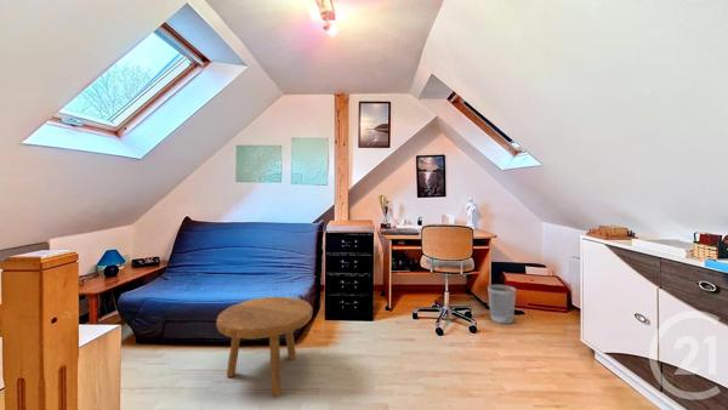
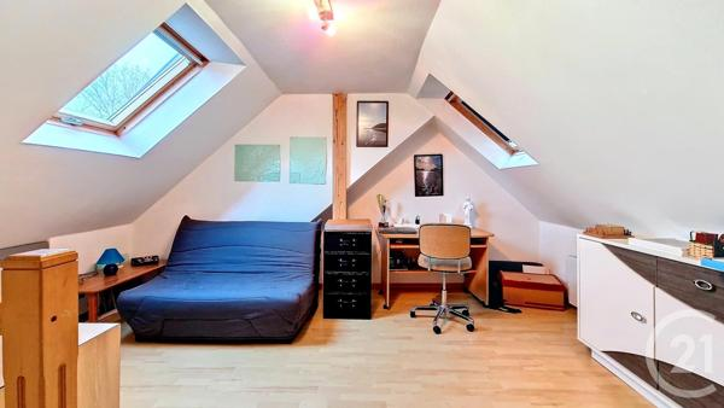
- footstool [215,295,314,398]
- wastebasket [487,284,517,325]
